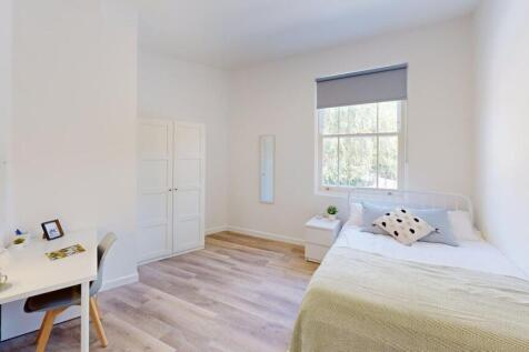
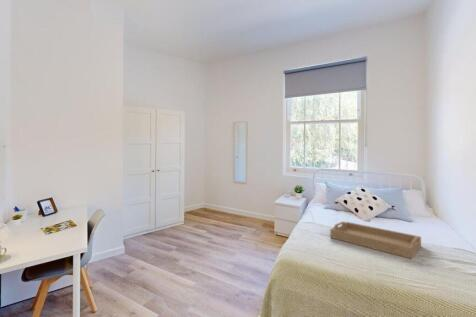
+ serving tray [329,220,422,260]
